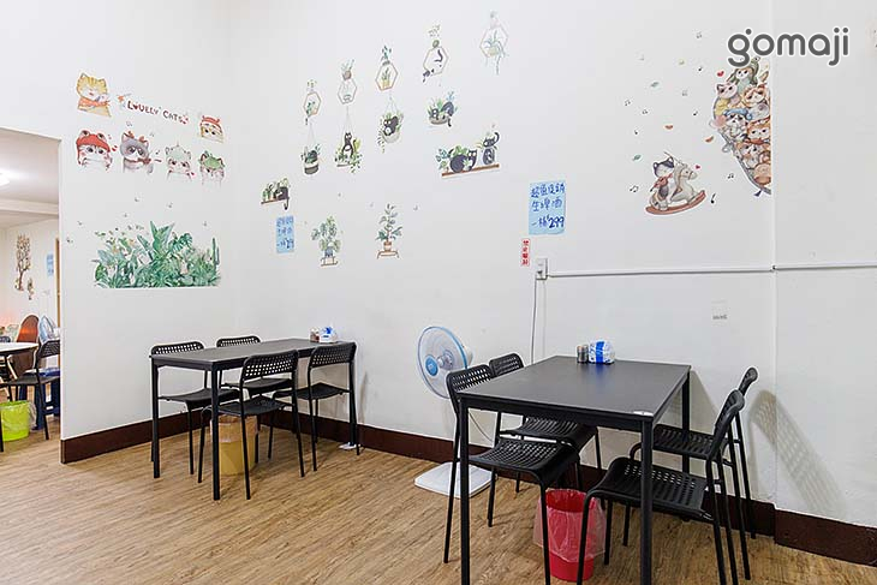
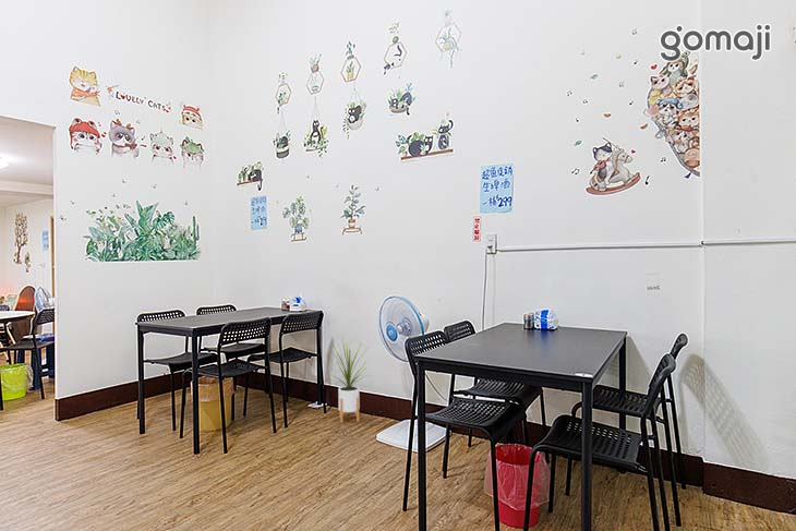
+ house plant [328,337,370,424]
